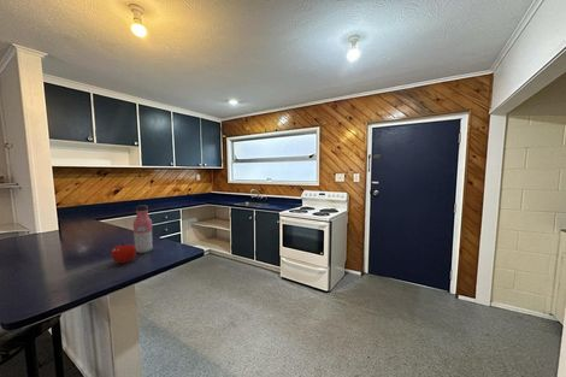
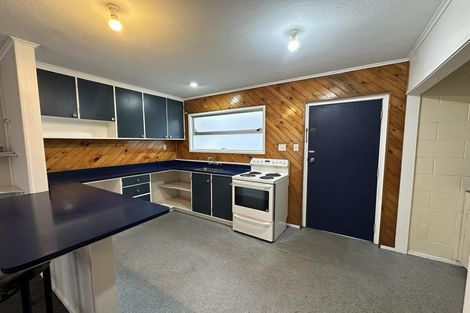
- fruit [111,241,137,264]
- water bottle [132,204,154,254]
